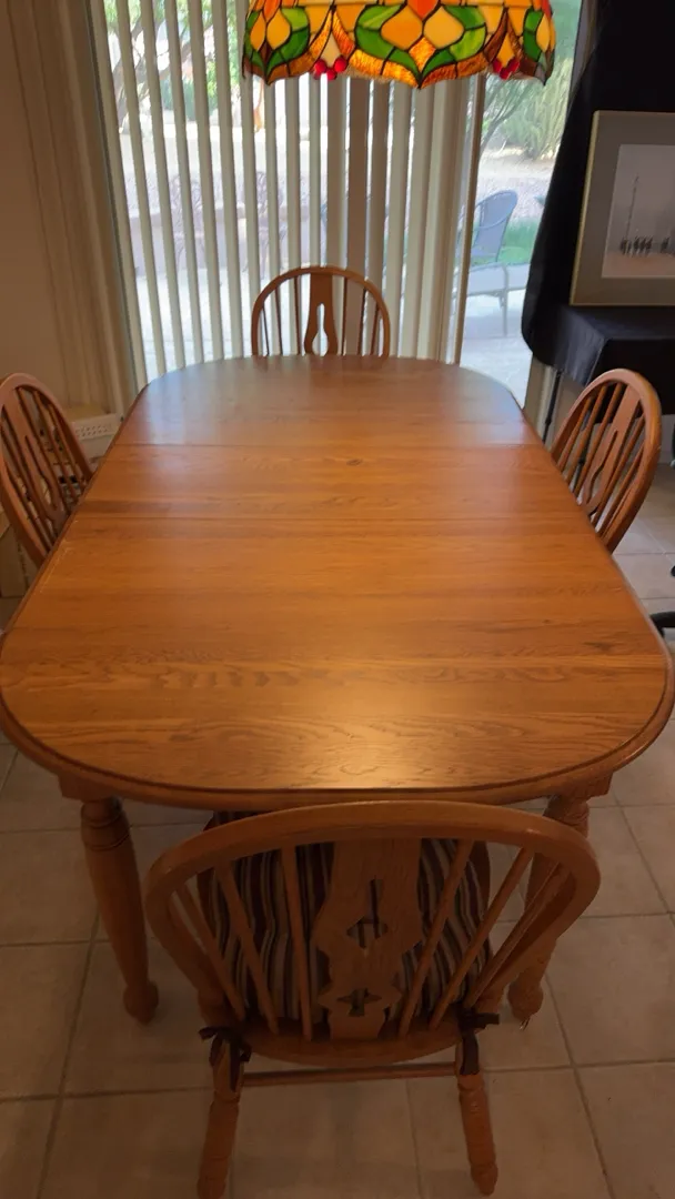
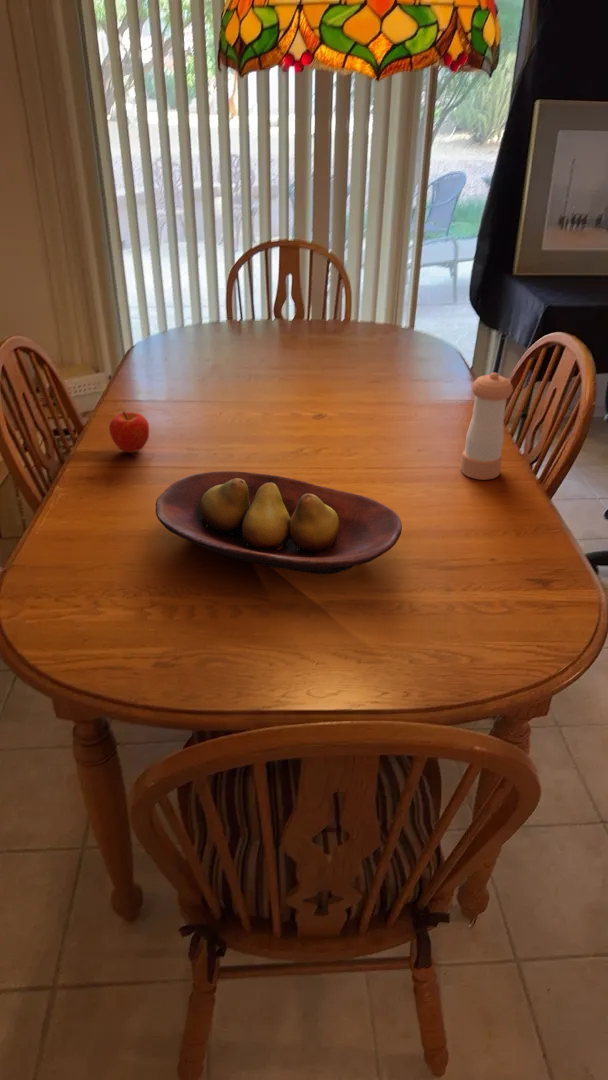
+ fruit [108,411,150,454]
+ pepper shaker [460,372,514,481]
+ fruit bowl [155,470,403,575]
